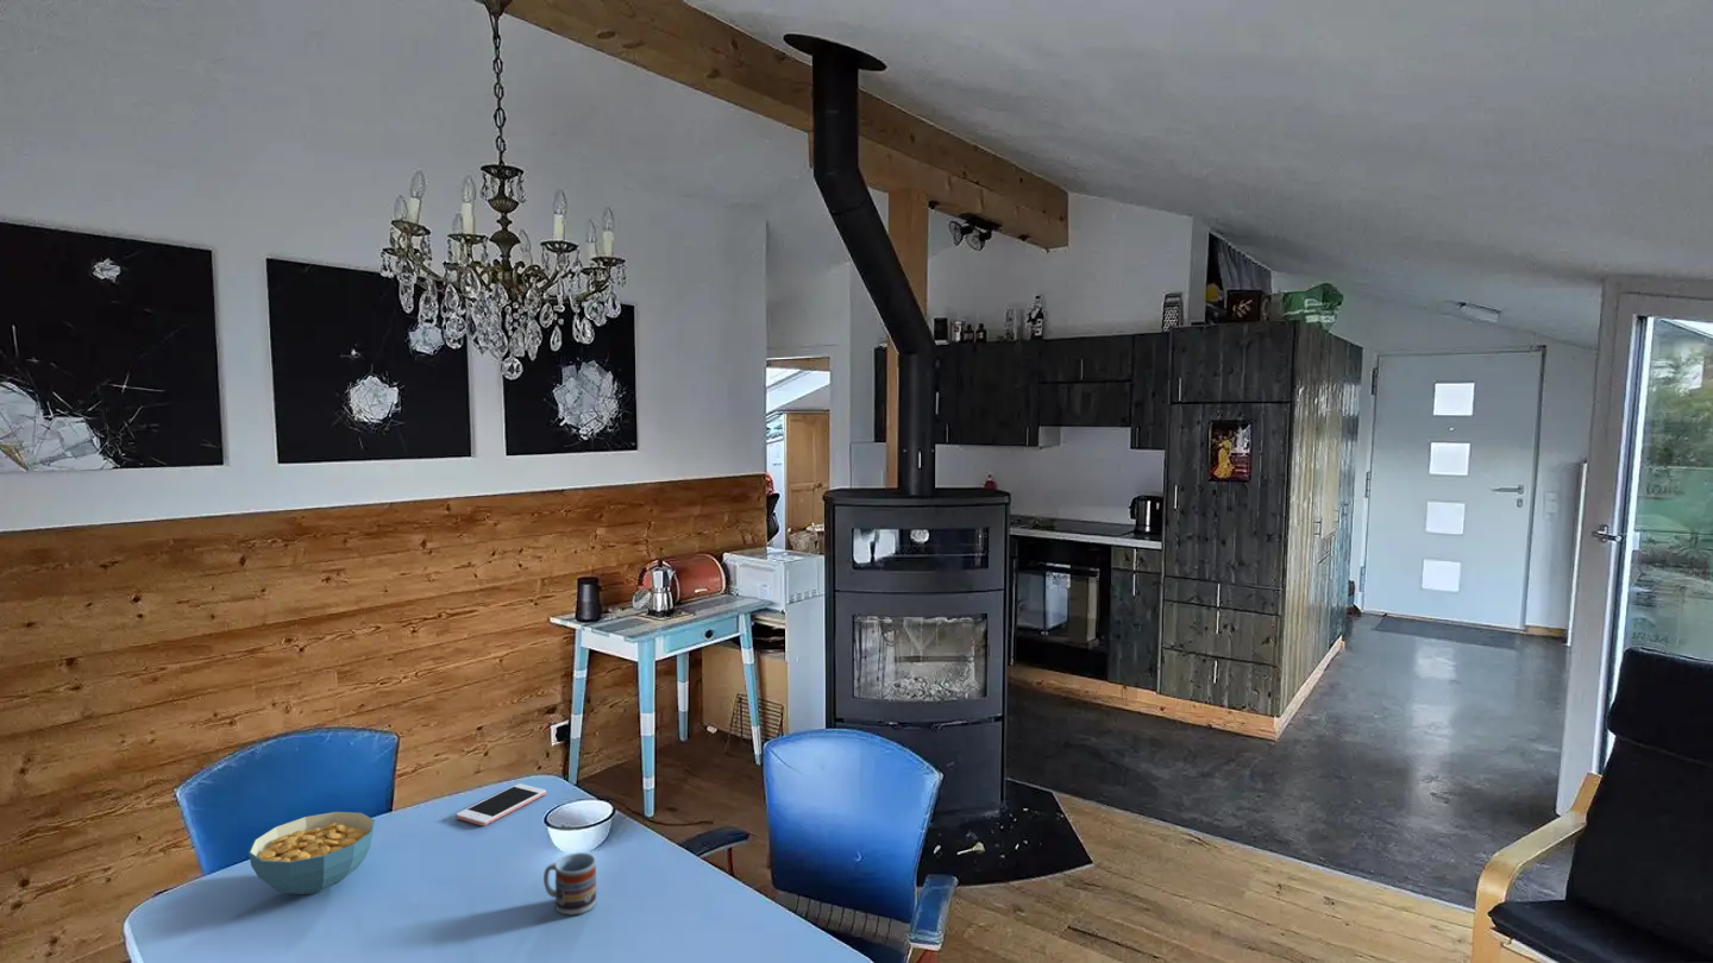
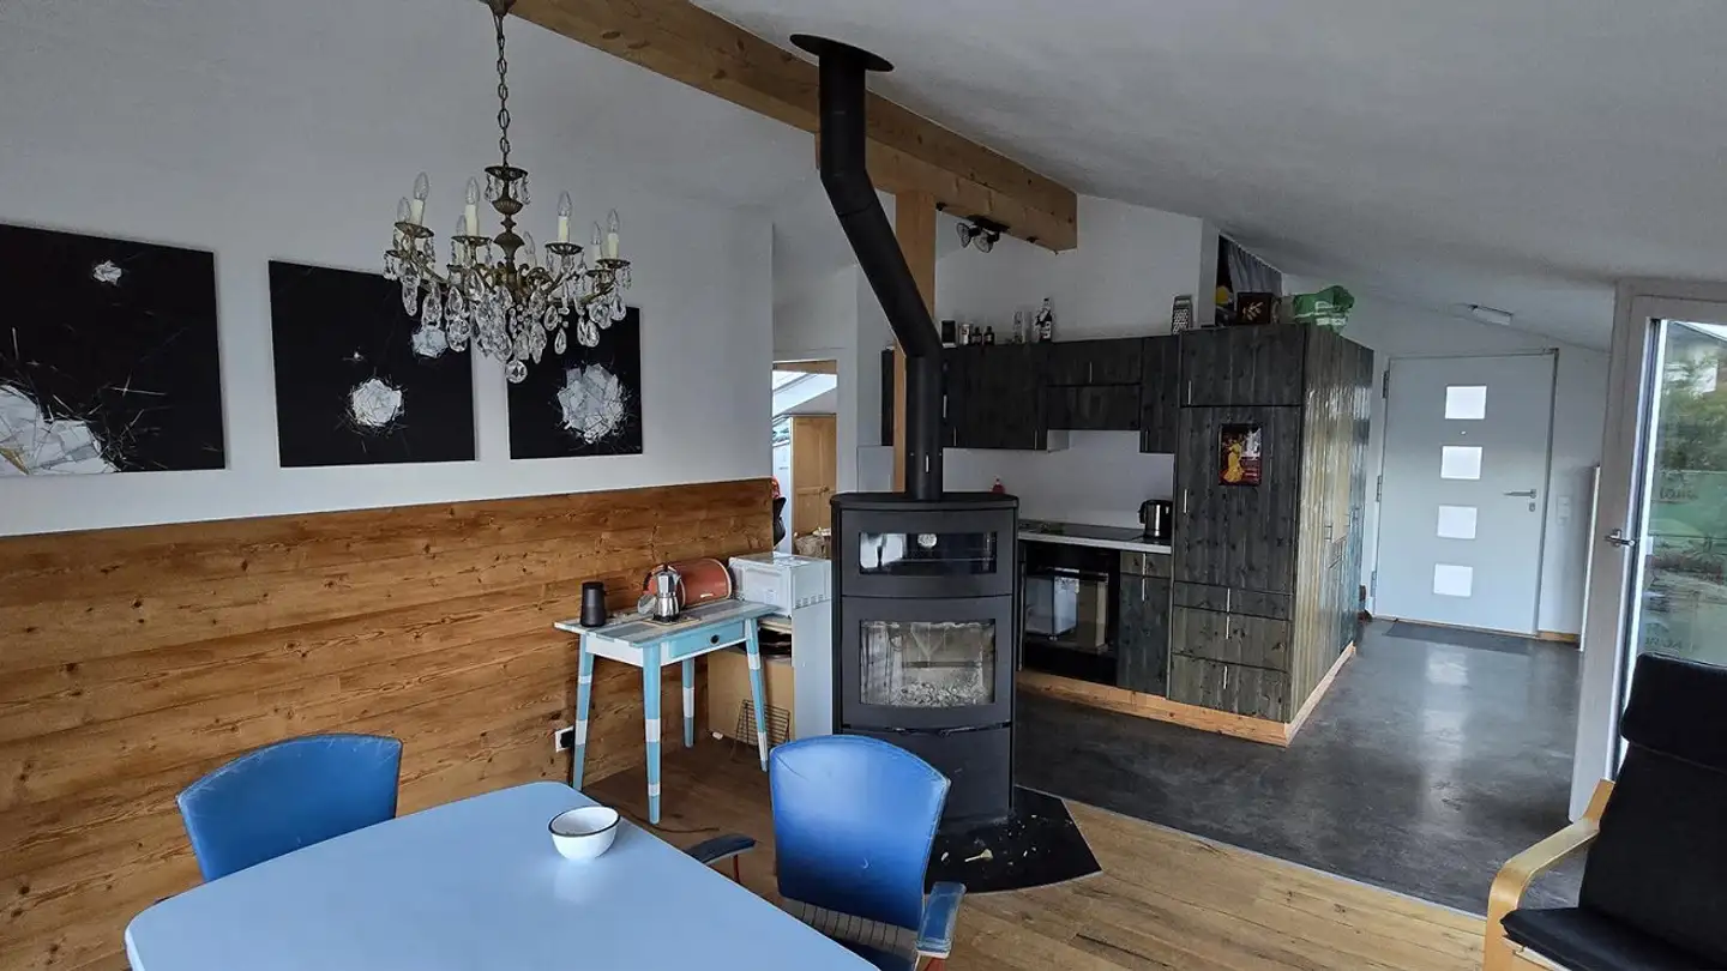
- cell phone [456,782,547,826]
- cereal bowl [247,811,376,895]
- cup [542,851,597,915]
